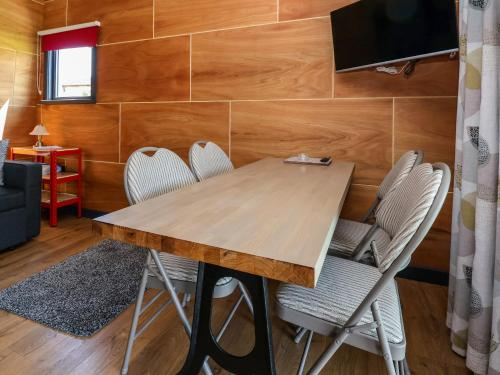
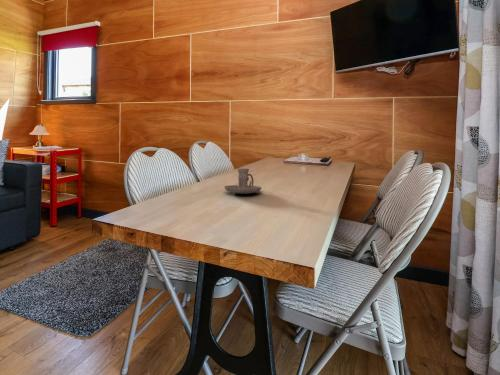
+ candle holder [223,168,262,195]
